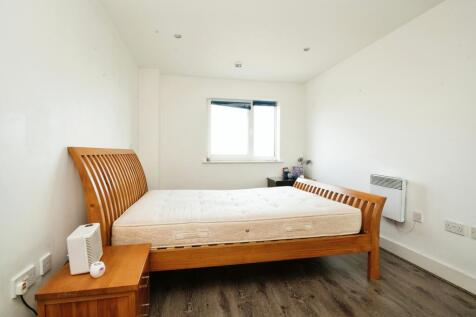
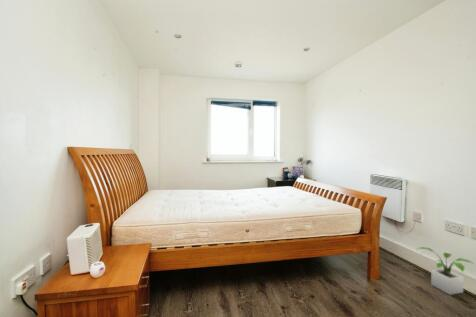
+ potted plant [416,246,473,296]
